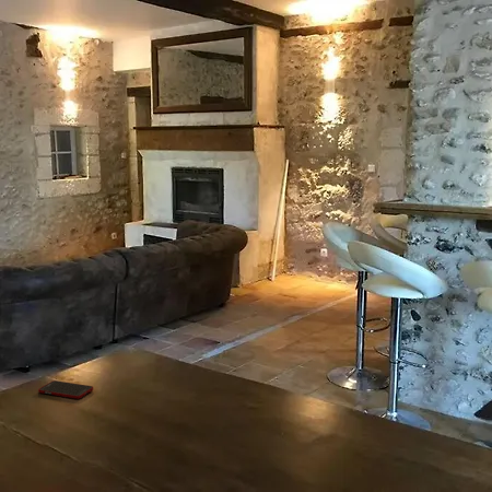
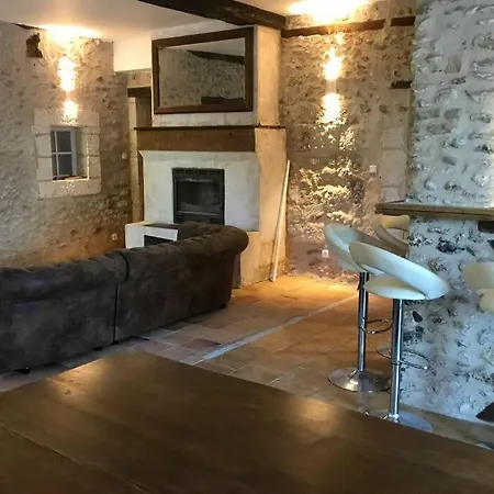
- cell phone [37,379,94,400]
